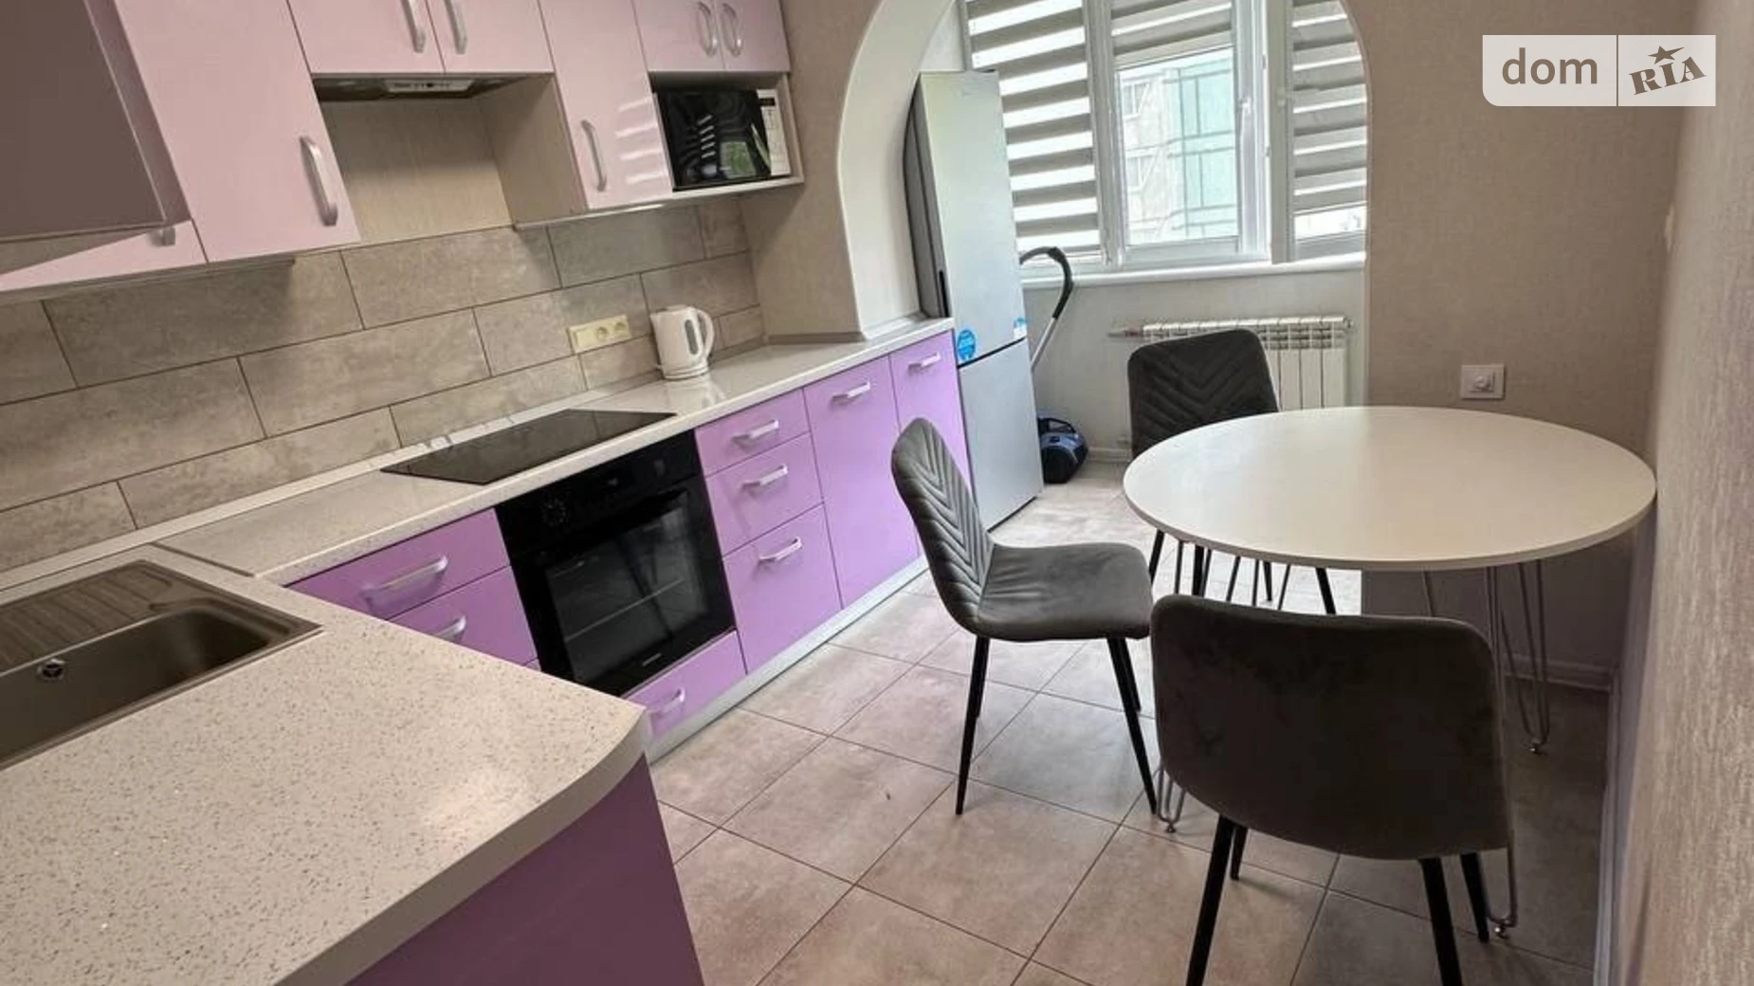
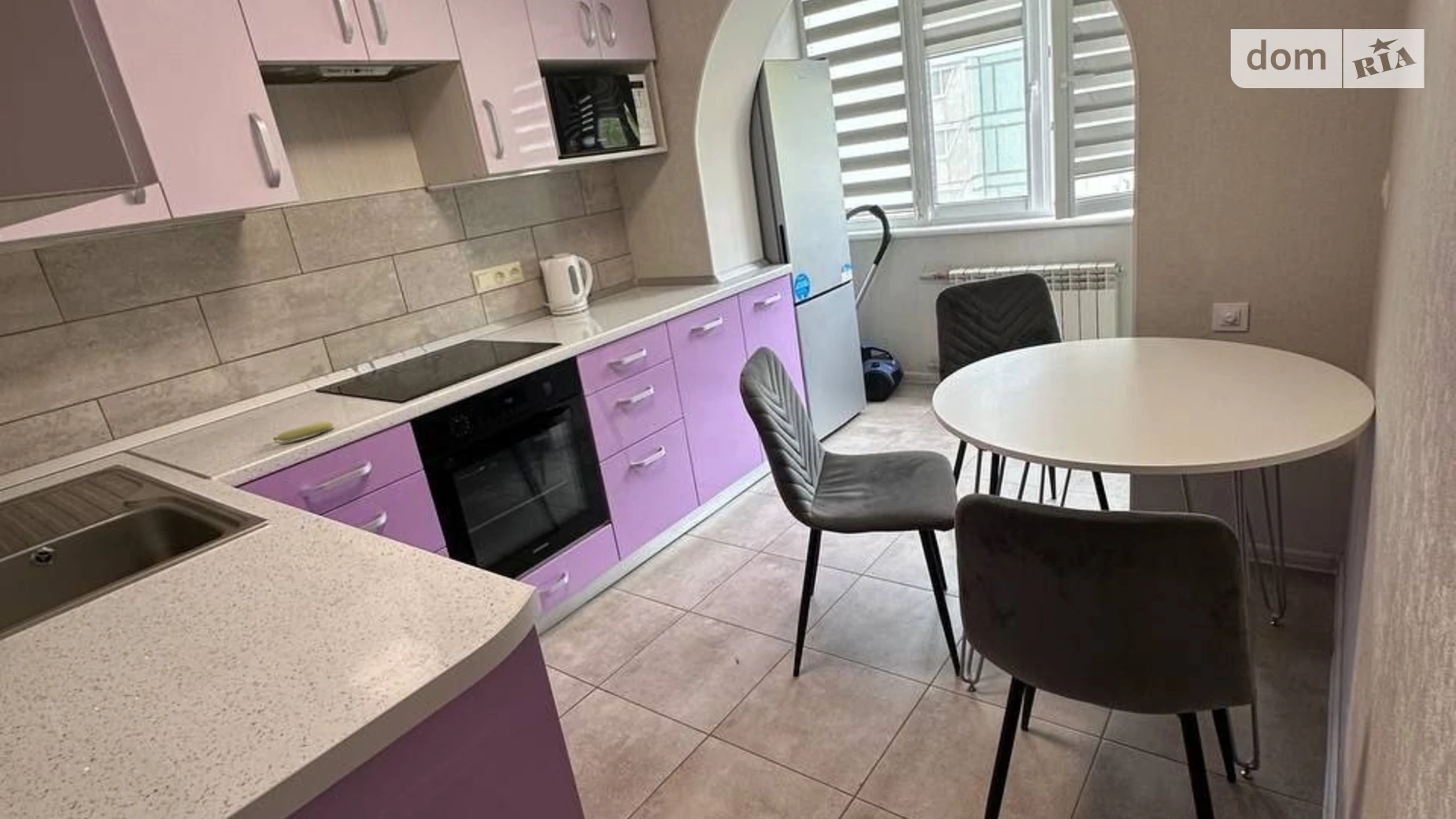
+ fruit [272,421,334,443]
